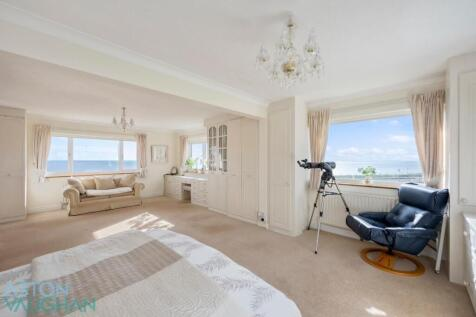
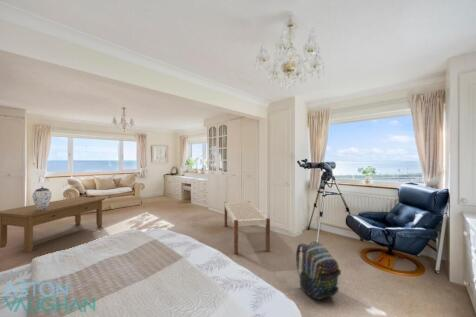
+ bench [223,200,271,255]
+ backpack [295,241,342,300]
+ decorative urn [31,186,53,210]
+ coffee table [0,196,106,254]
